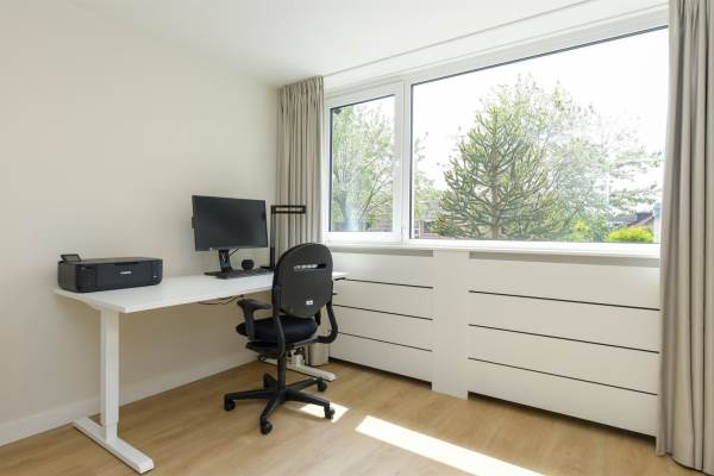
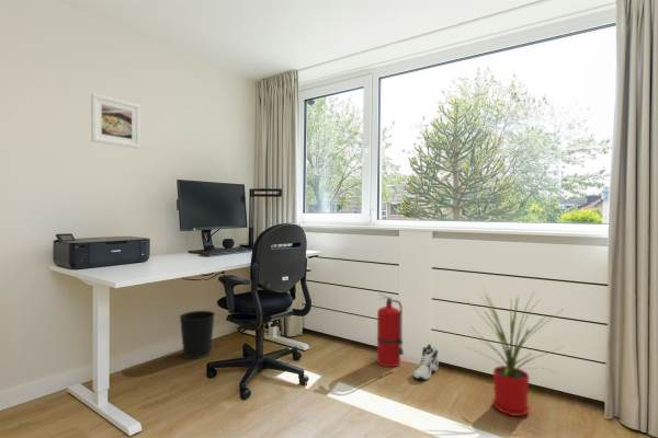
+ sneaker [412,343,440,381]
+ fire extinguisher [376,291,405,368]
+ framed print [90,92,141,150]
+ house plant [464,287,565,417]
+ wastebasket [178,310,216,359]
